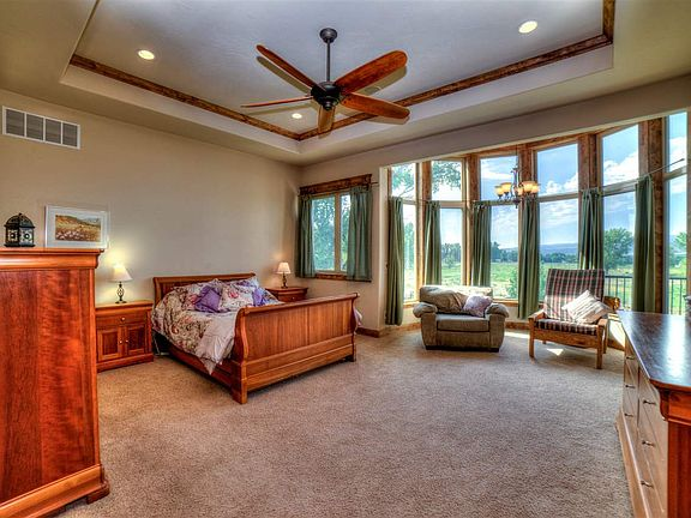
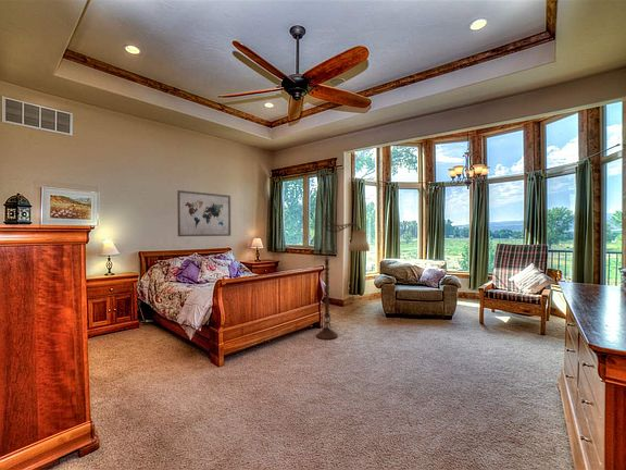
+ wall art [176,189,231,237]
+ floor lamp [315,212,371,341]
